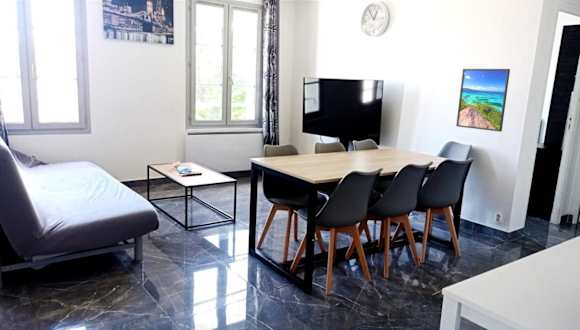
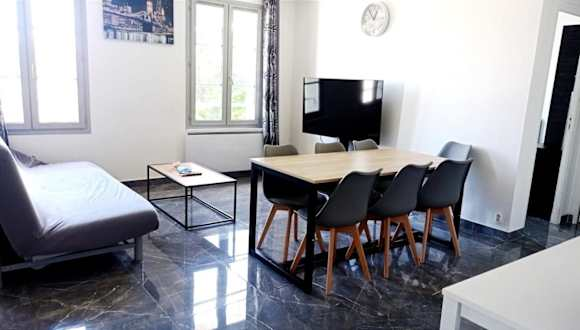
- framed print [455,68,511,133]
